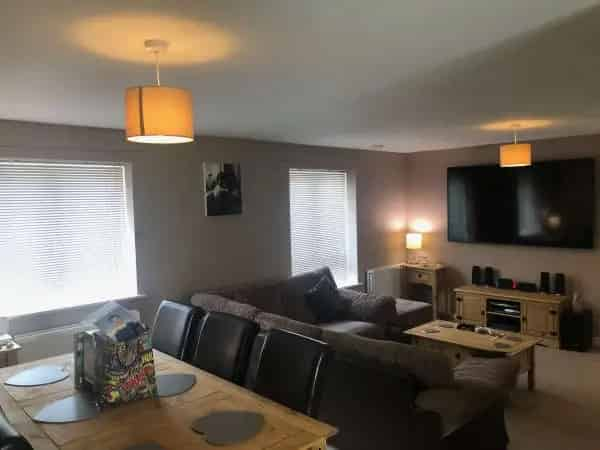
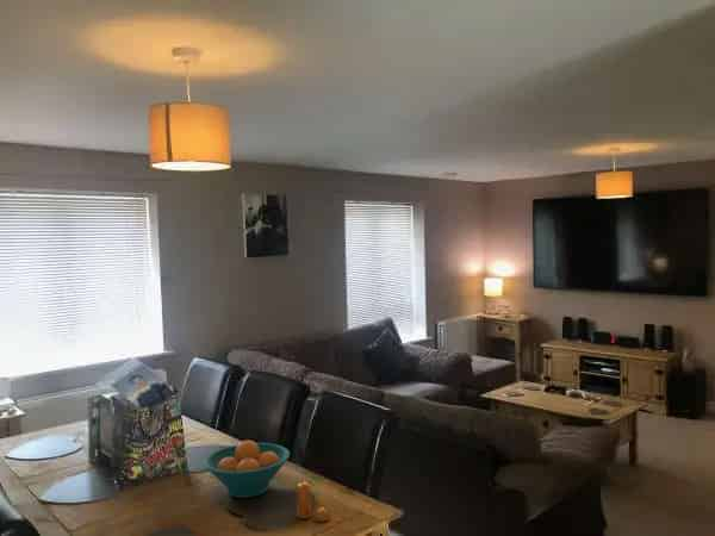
+ fruit bowl [203,440,291,499]
+ pepper shaker [296,481,330,523]
